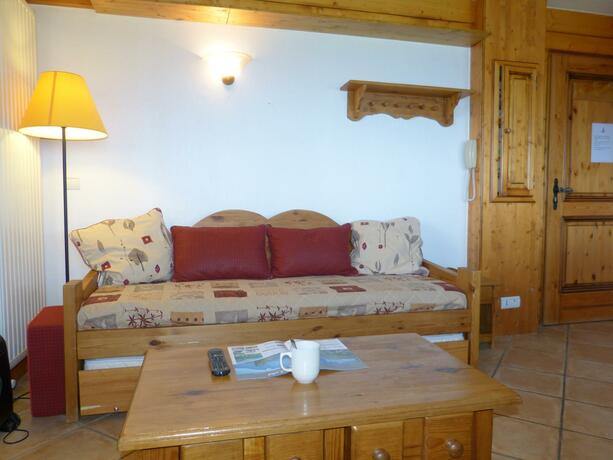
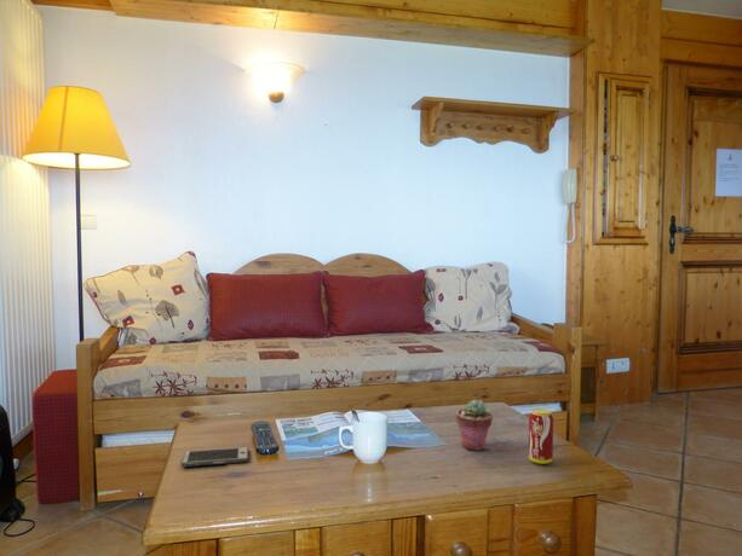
+ smartphone [180,446,249,468]
+ potted succulent [455,399,494,452]
+ beverage can [528,407,554,465]
